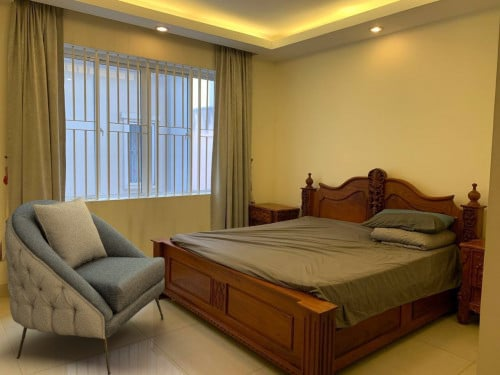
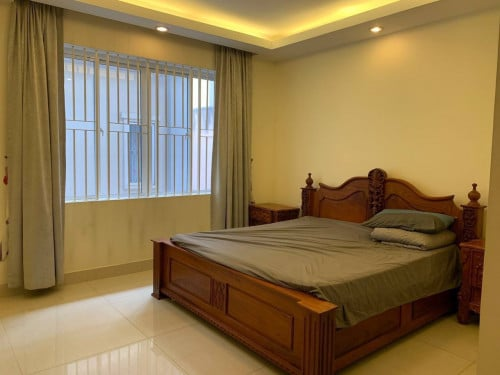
- armchair [4,196,166,375]
